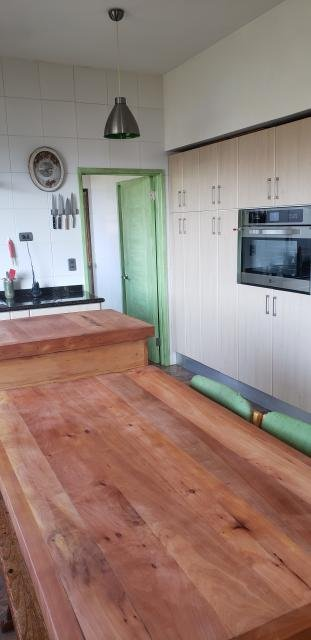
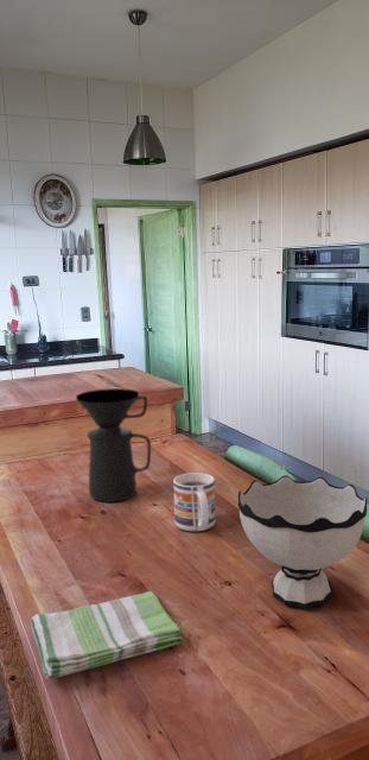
+ coffee maker [75,387,152,504]
+ mug [172,471,217,532]
+ bowl [237,474,368,610]
+ dish towel [30,590,183,680]
